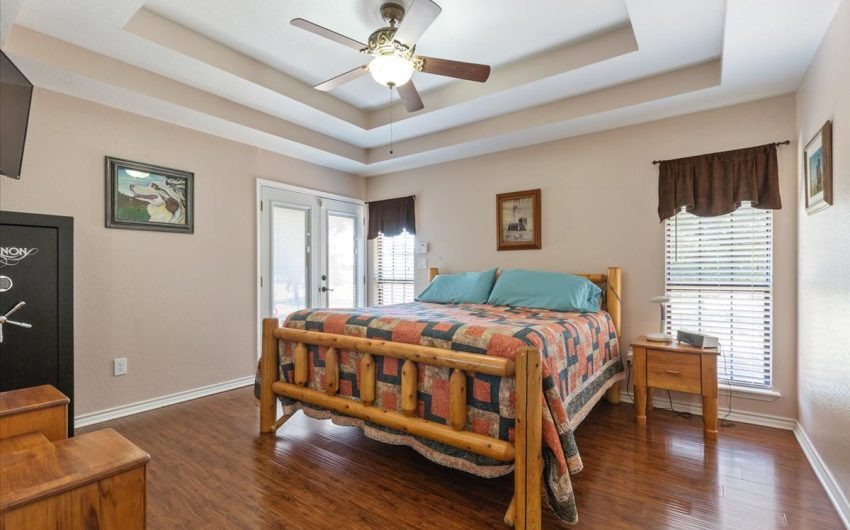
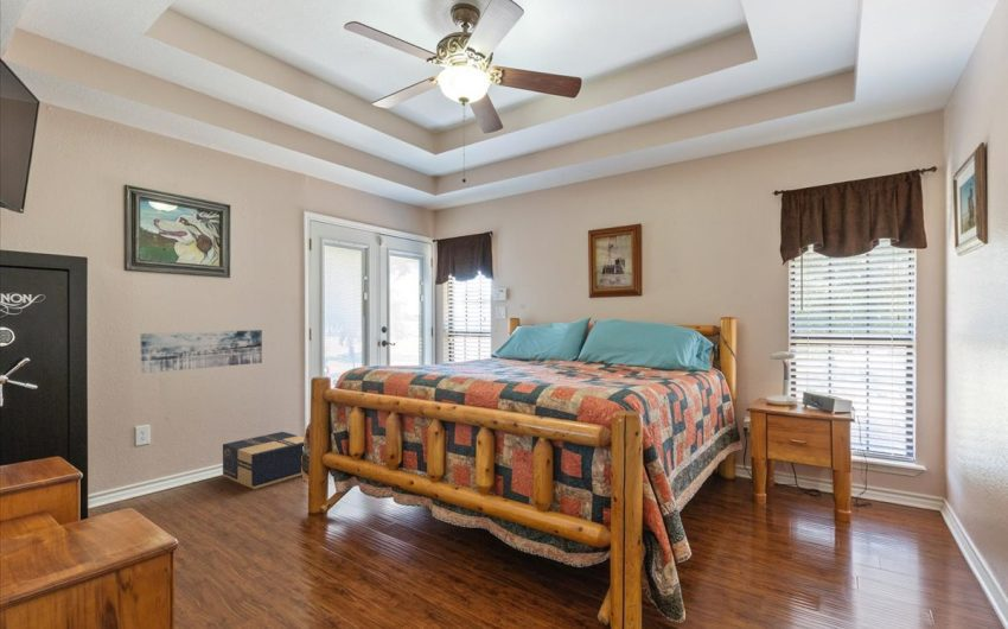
+ wall art [140,329,263,374]
+ cardboard box [222,431,305,490]
